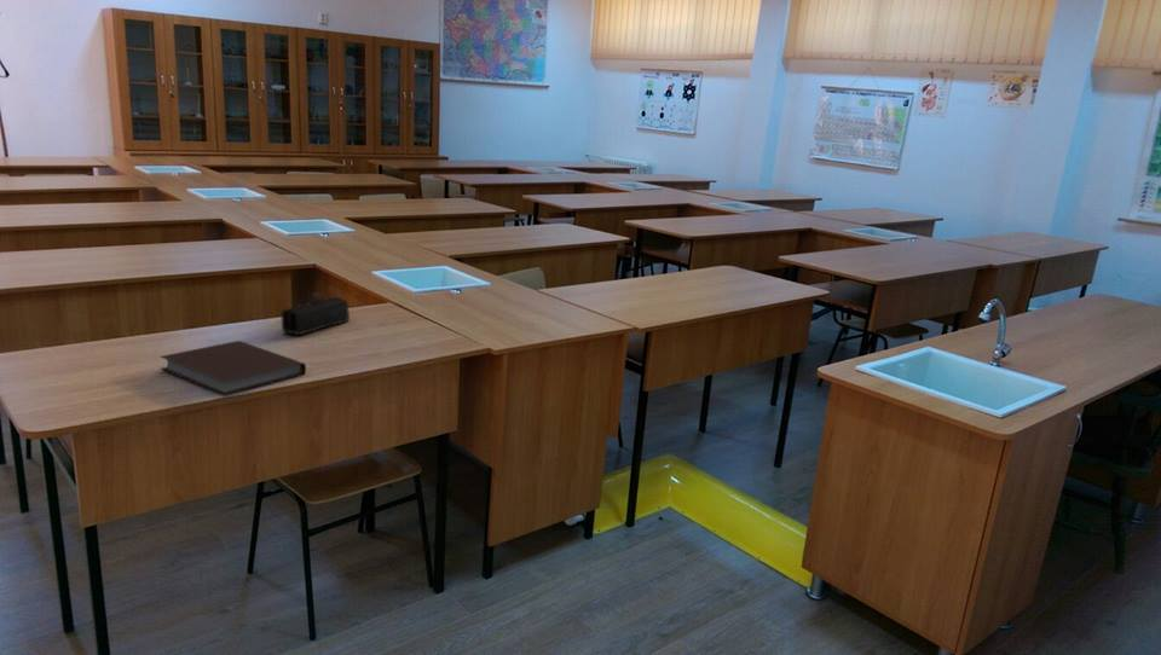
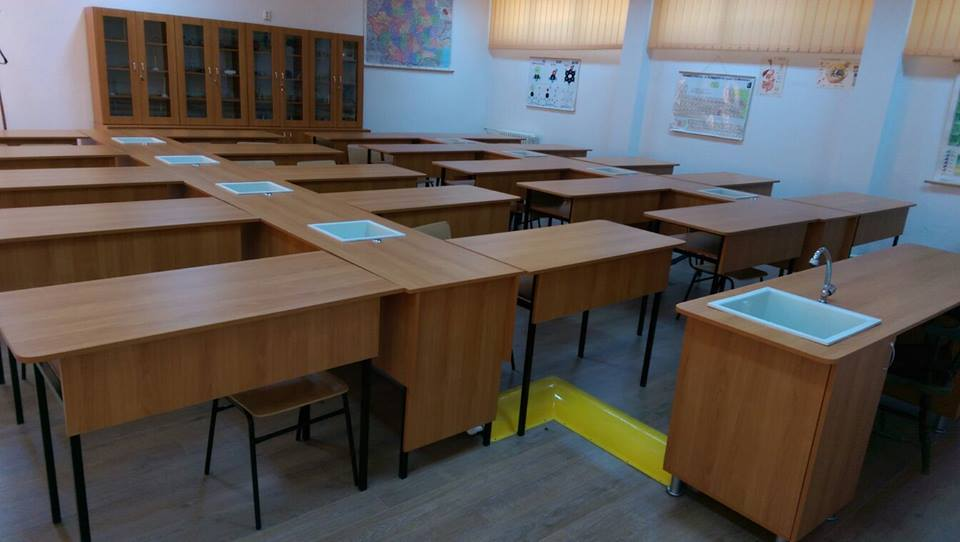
- pencil case [281,290,351,336]
- notebook [160,340,307,396]
